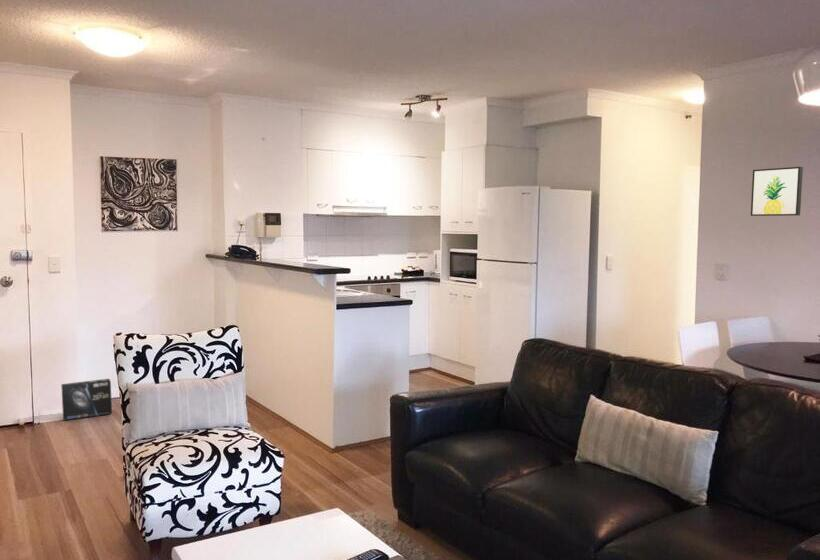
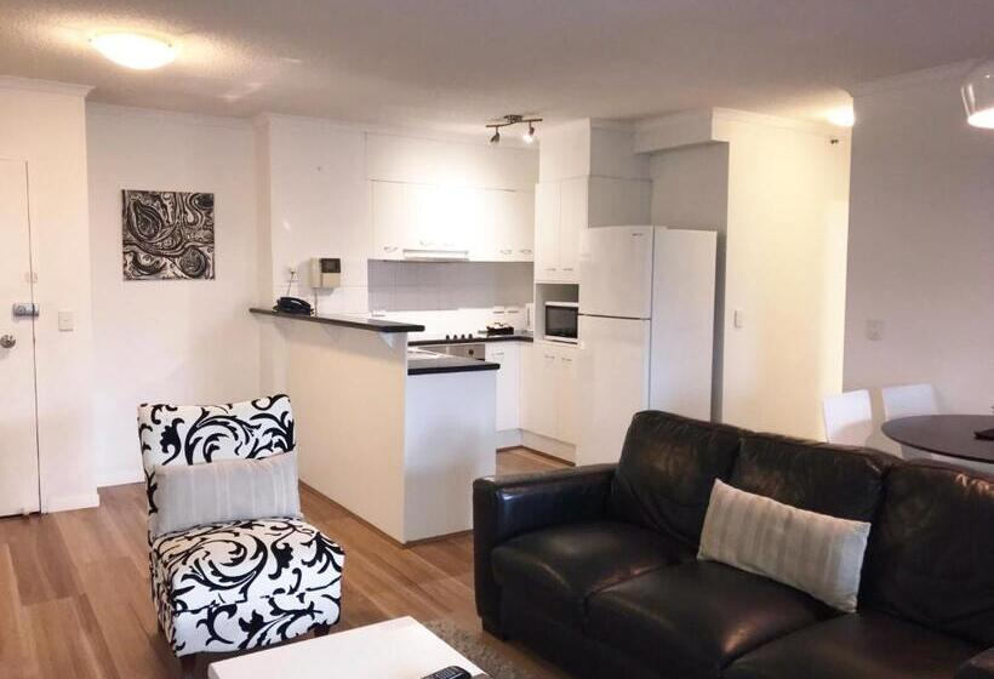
- box [60,378,113,422]
- wall art [750,166,804,217]
